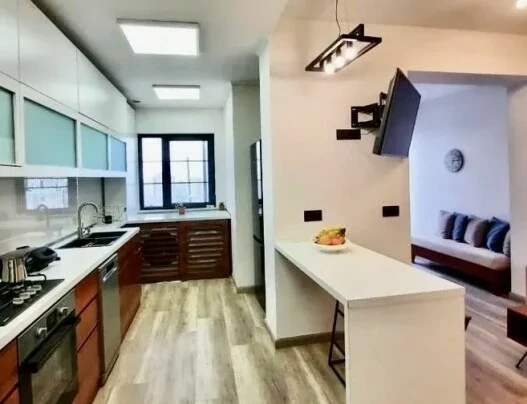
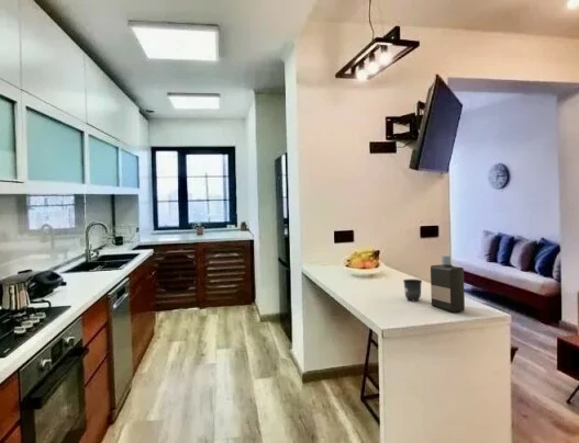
+ mug [402,279,423,302]
+ bottle [430,254,466,313]
